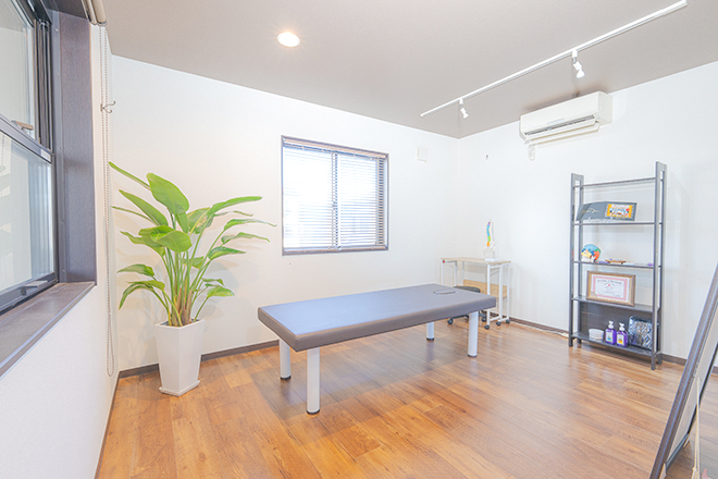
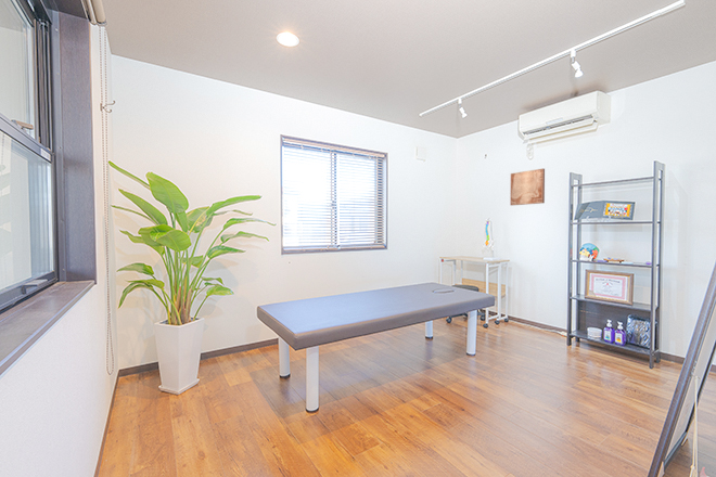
+ wall art [509,168,546,206]
